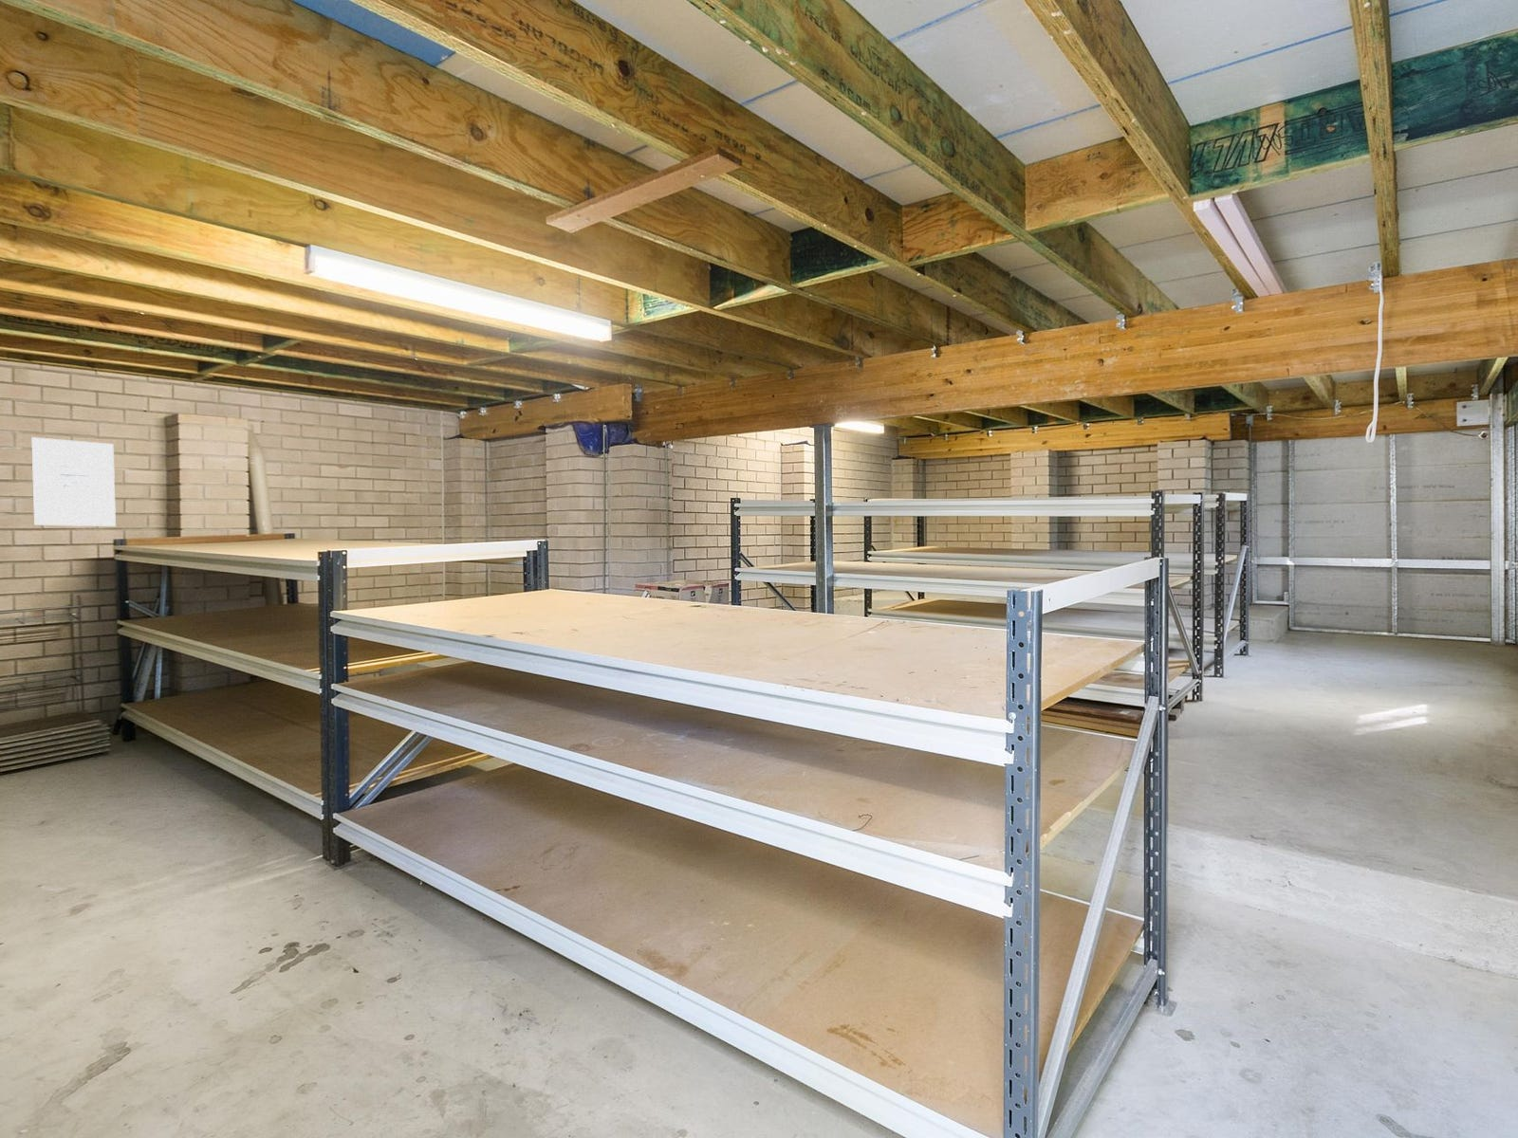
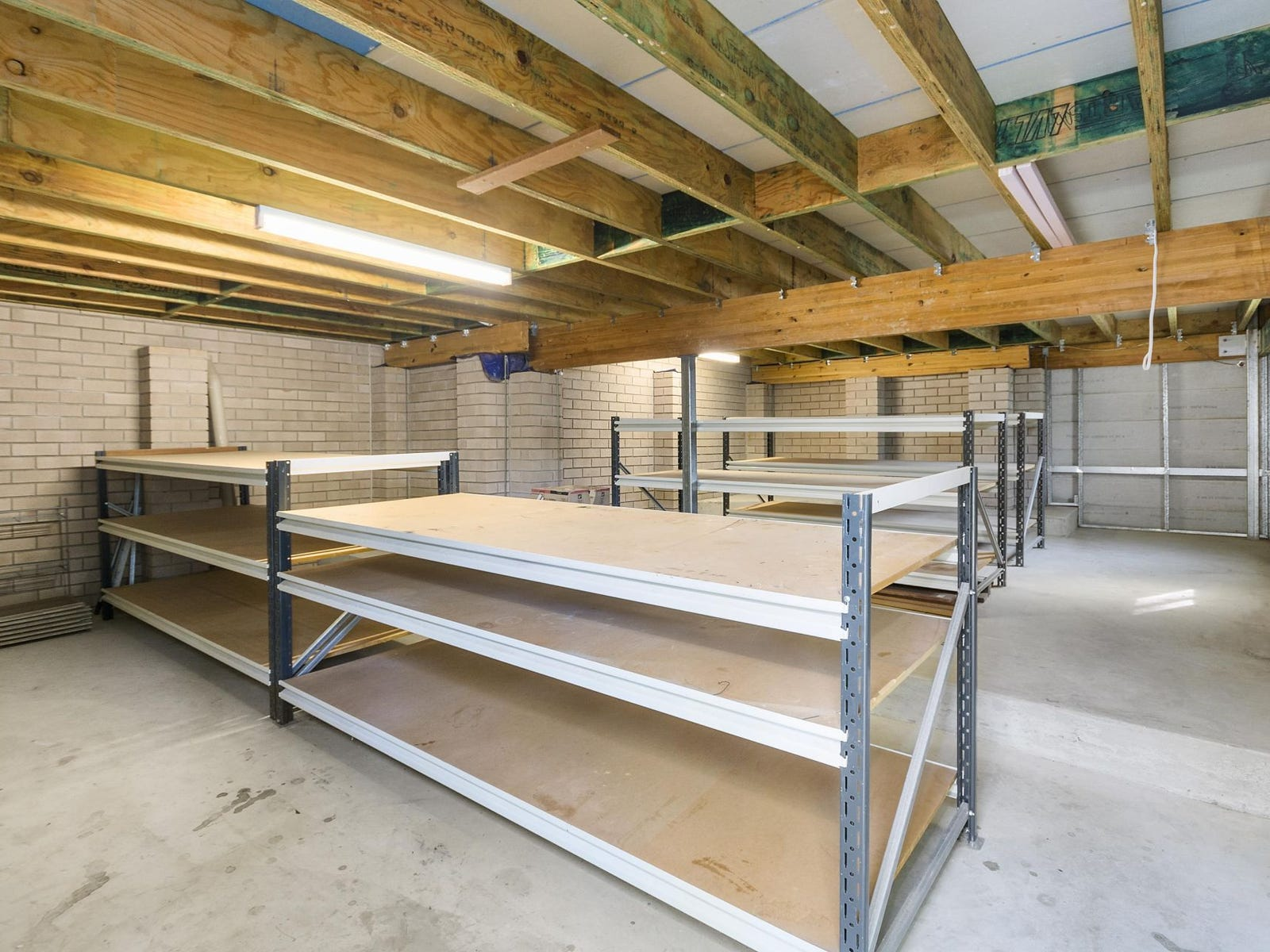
- wall art [30,436,117,527]
